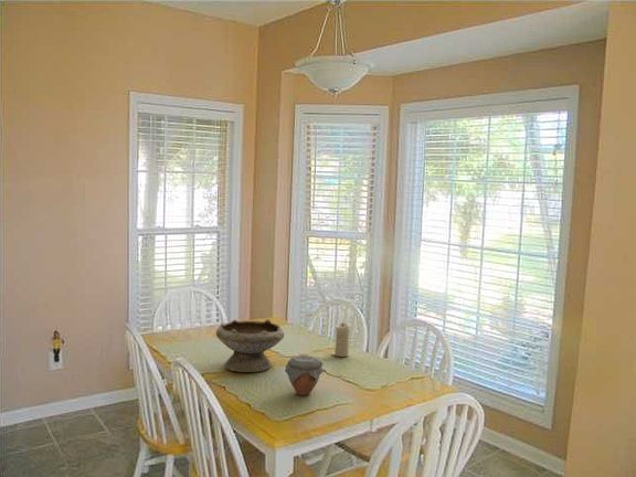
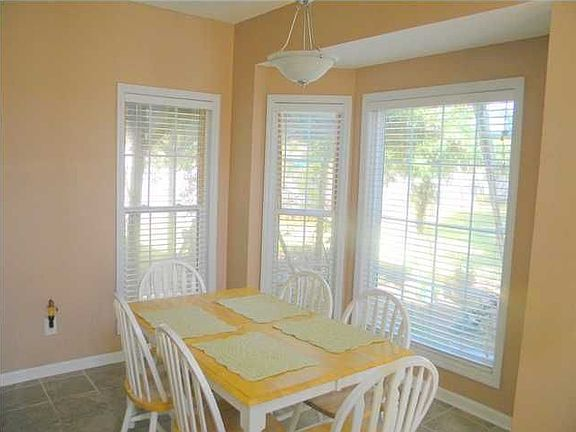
- bowl [215,318,285,373]
- candle [330,321,351,358]
- jar [284,353,325,396]
